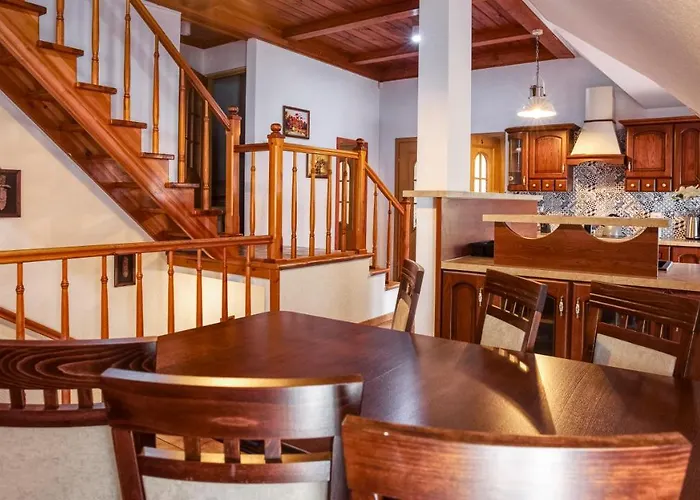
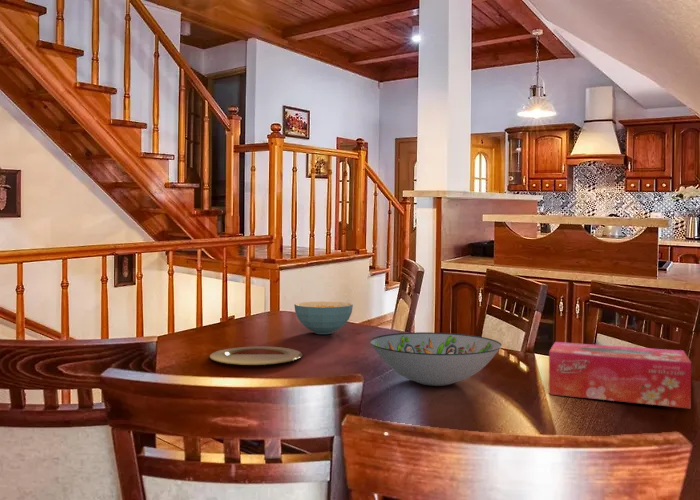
+ decorative bowl [369,331,503,387]
+ cereal bowl [293,301,354,335]
+ tissue box [548,341,692,410]
+ plate [209,346,303,366]
